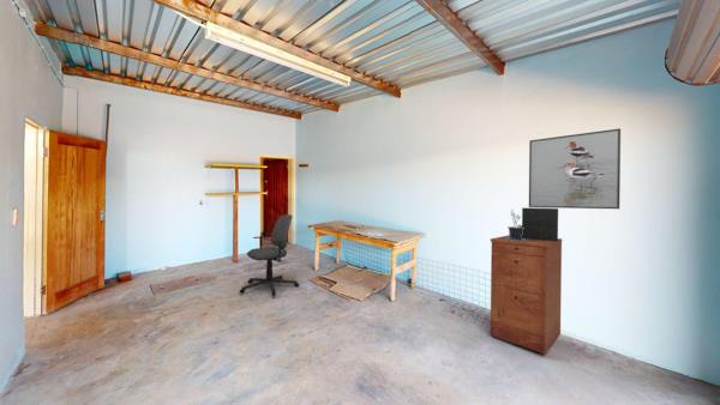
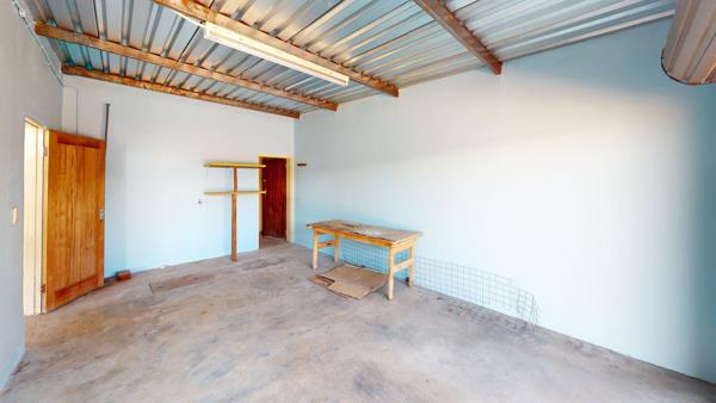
- filing cabinet [490,234,563,355]
- potted plant [506,208,526,241]
- file holder [521,207,559,241]
- office chair [238,213,300,297]
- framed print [528,127,622,210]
